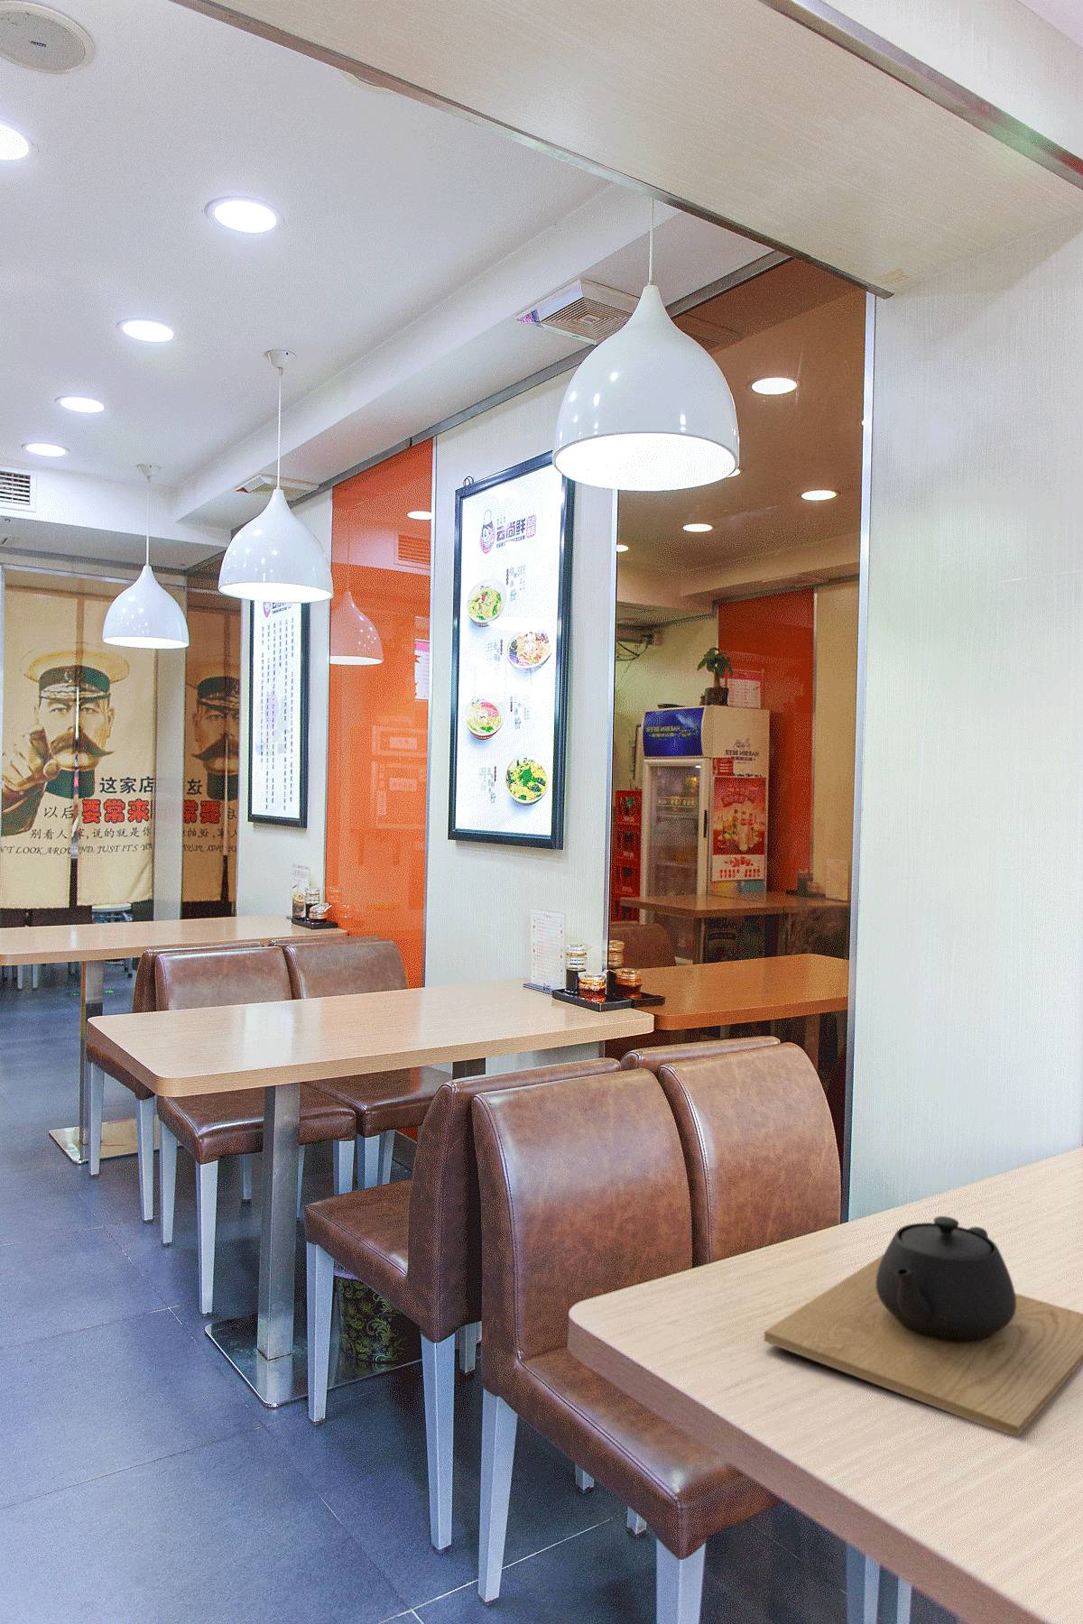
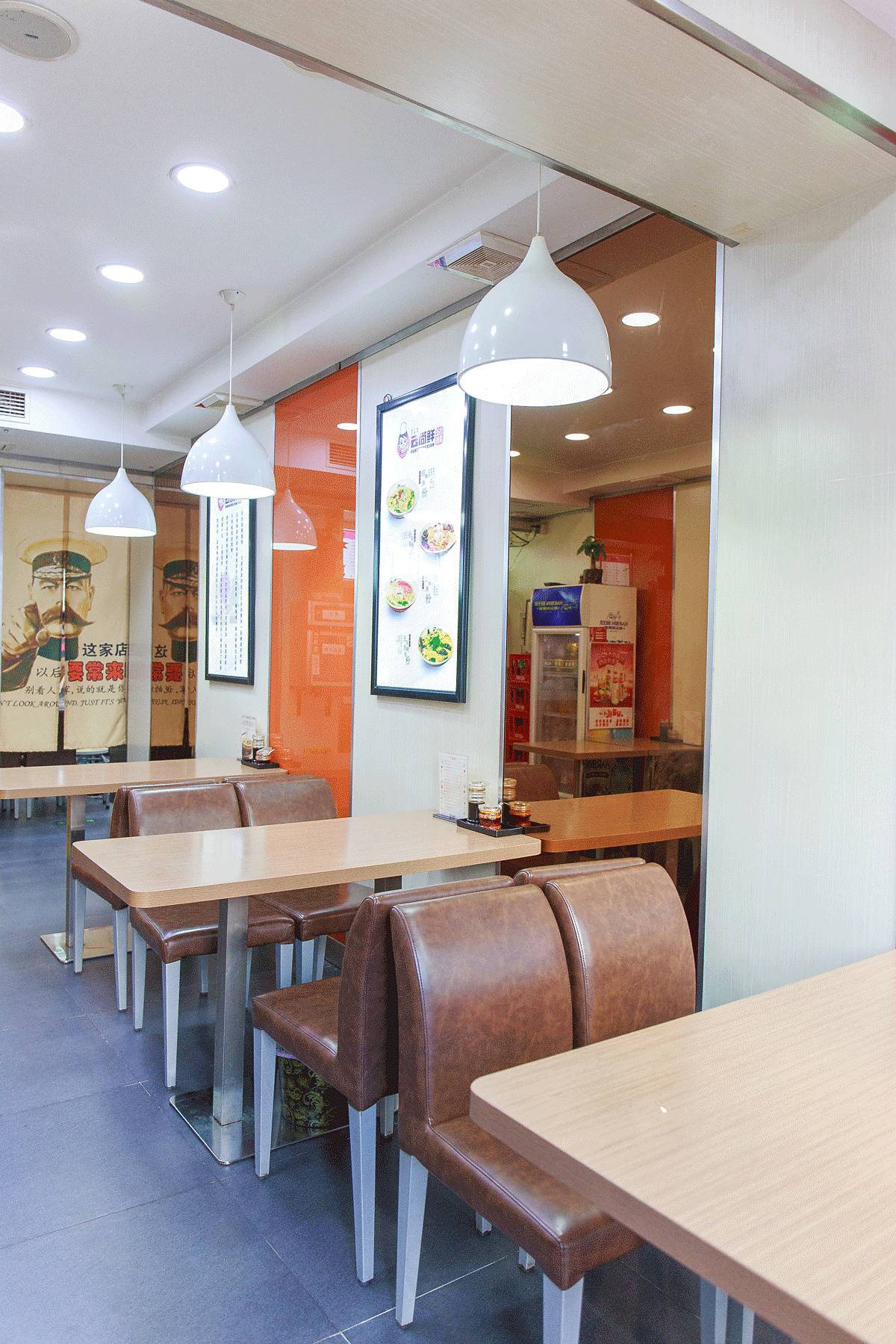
- teapot [764,1216,1083,1438]
